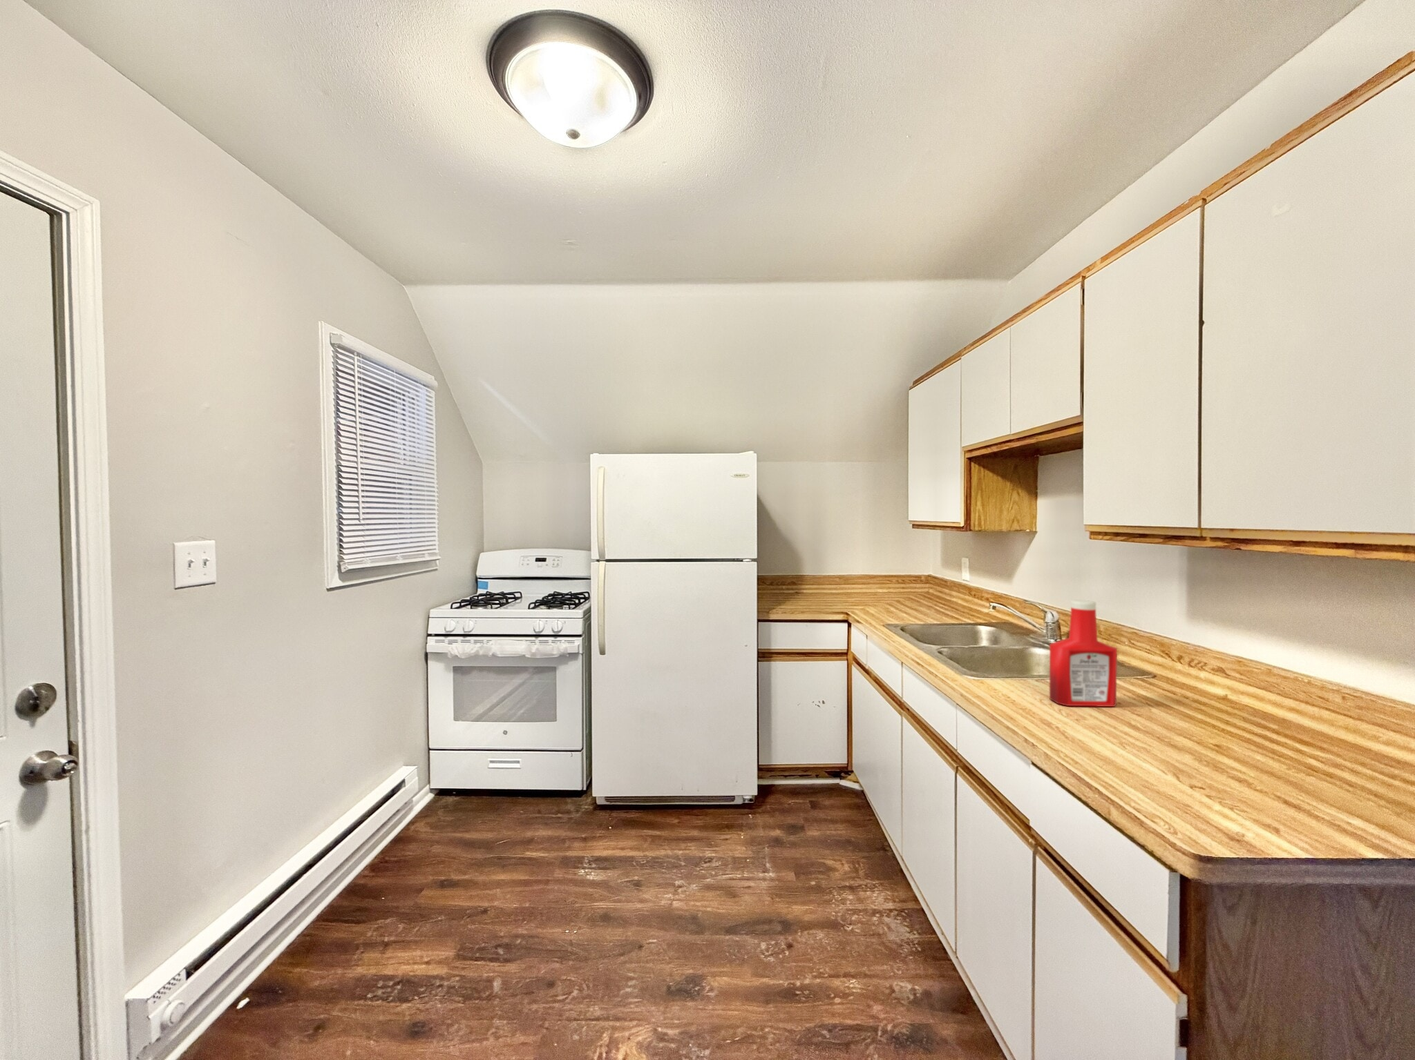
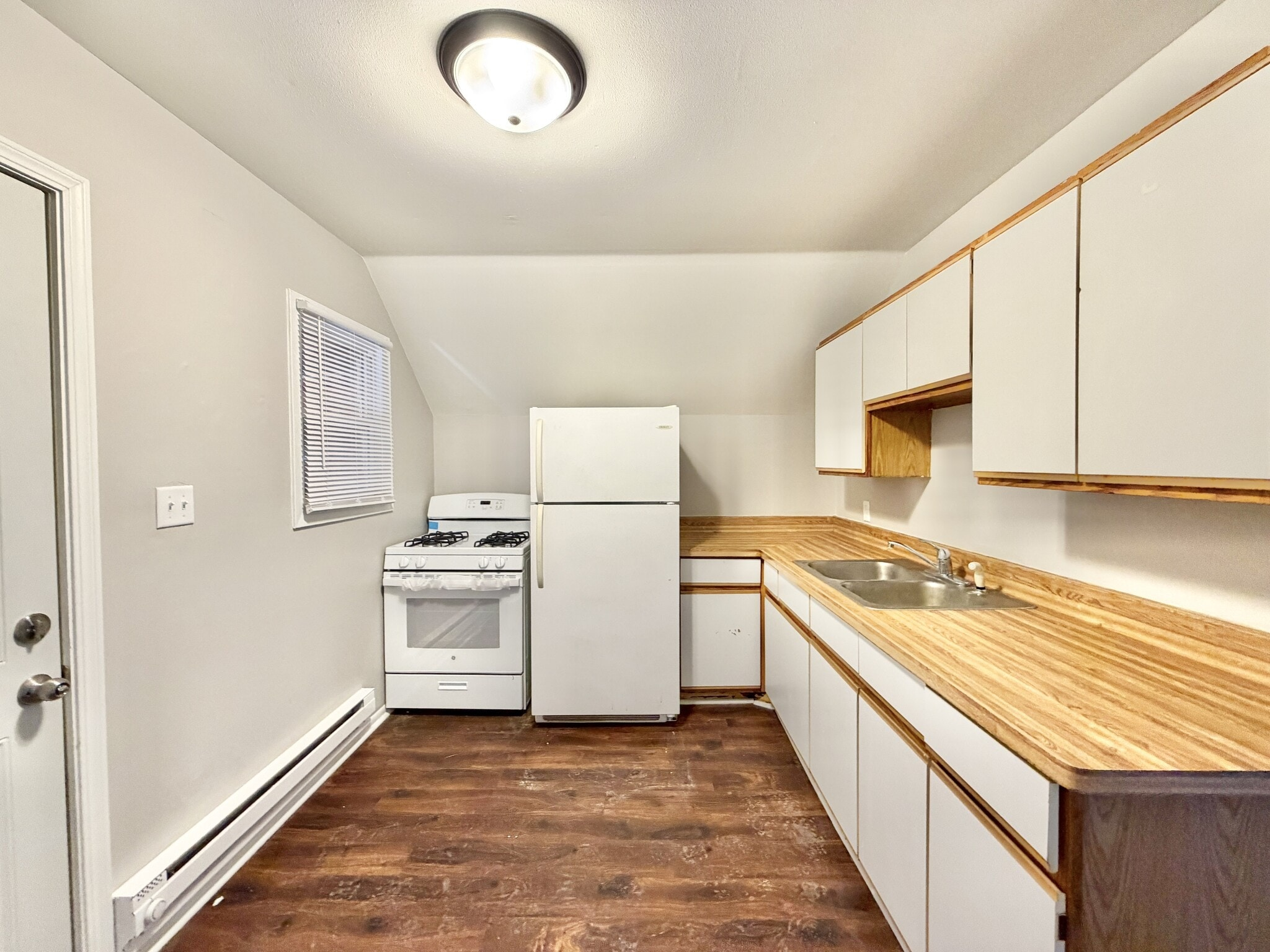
- soap bottle [1048,600,1118,707]
